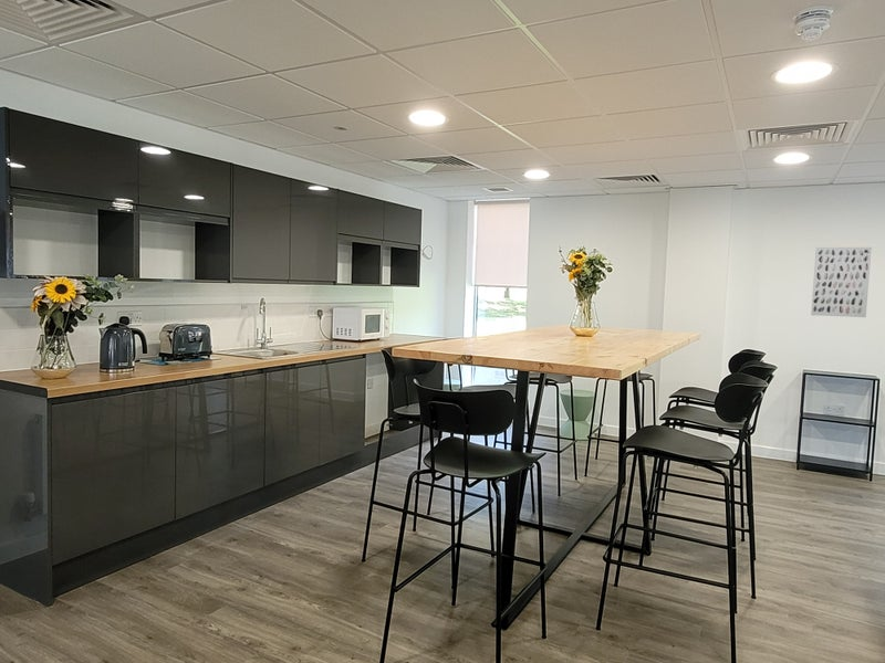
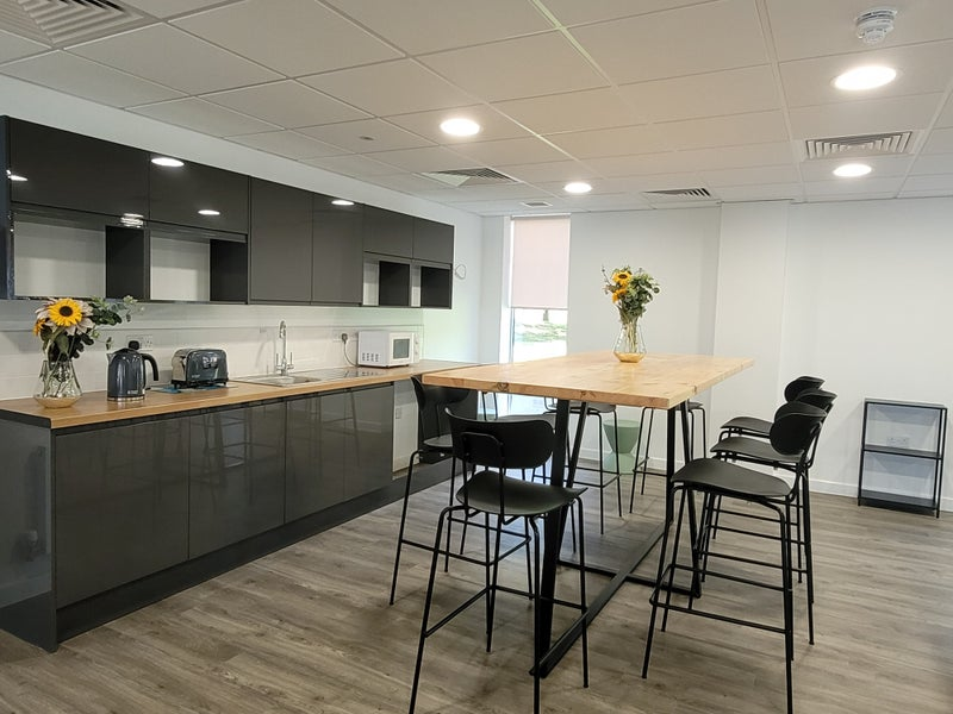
- wall art [810,246,873,318]
